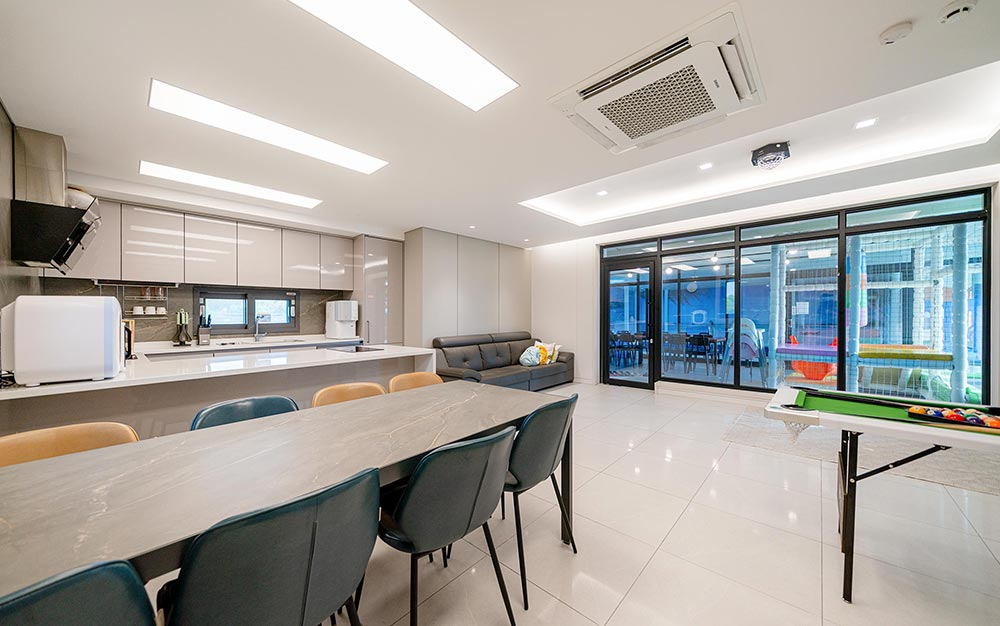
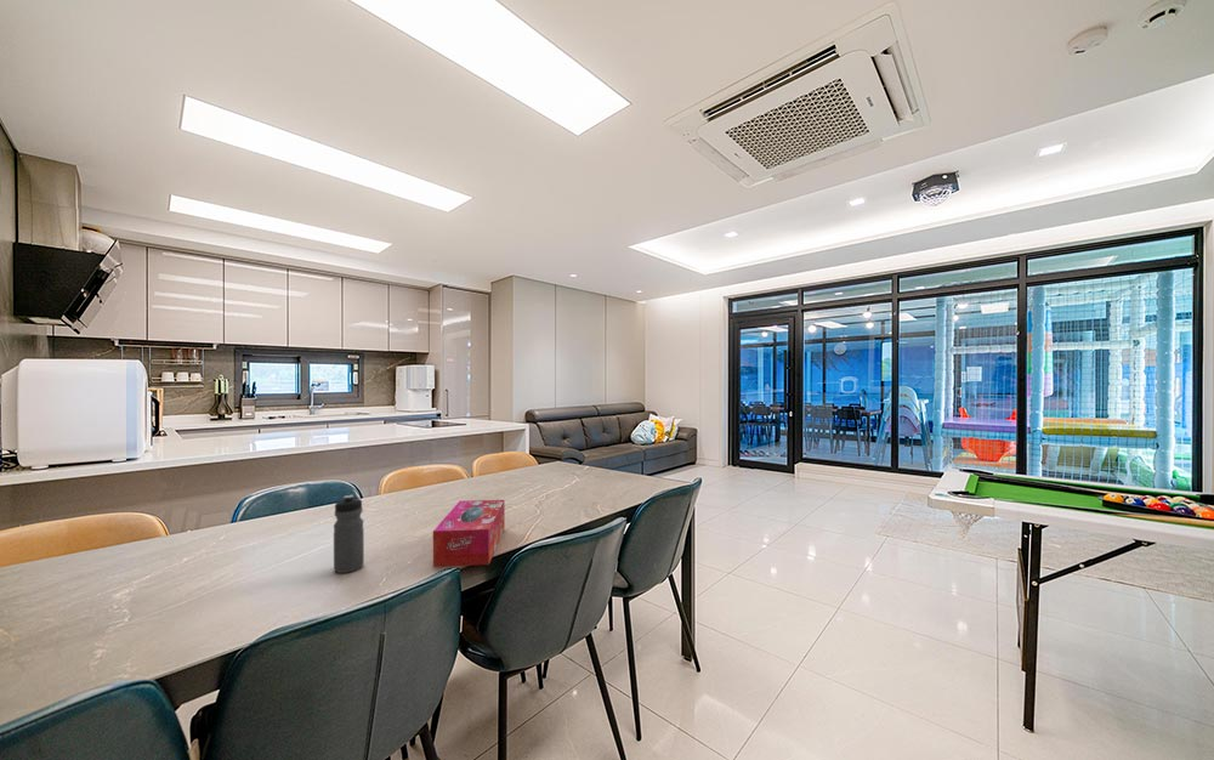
+ tissue box [432,499,506,568]
+ water bottle [333,494,365,574]
